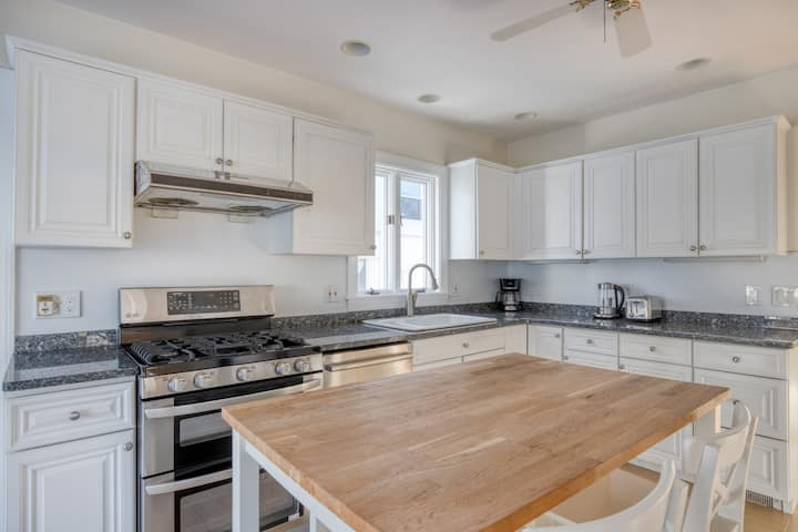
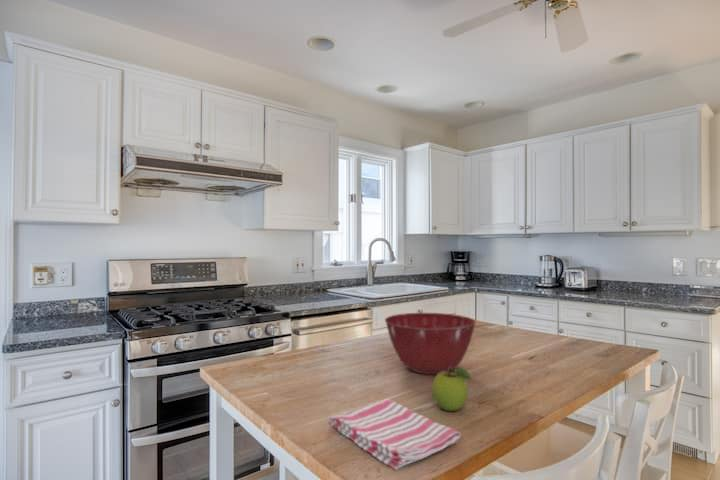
+ fruit [431,367,473,412]
+ dish towel [327,398,462,471]
+ mixing bowl [384,312,477,375]
